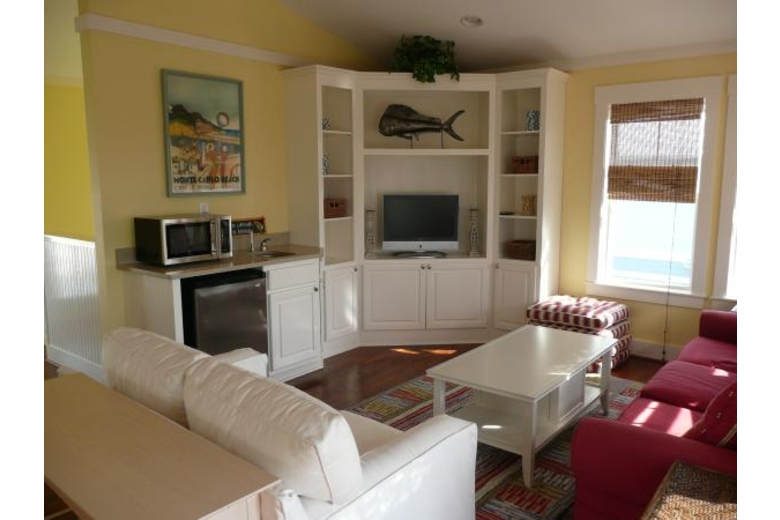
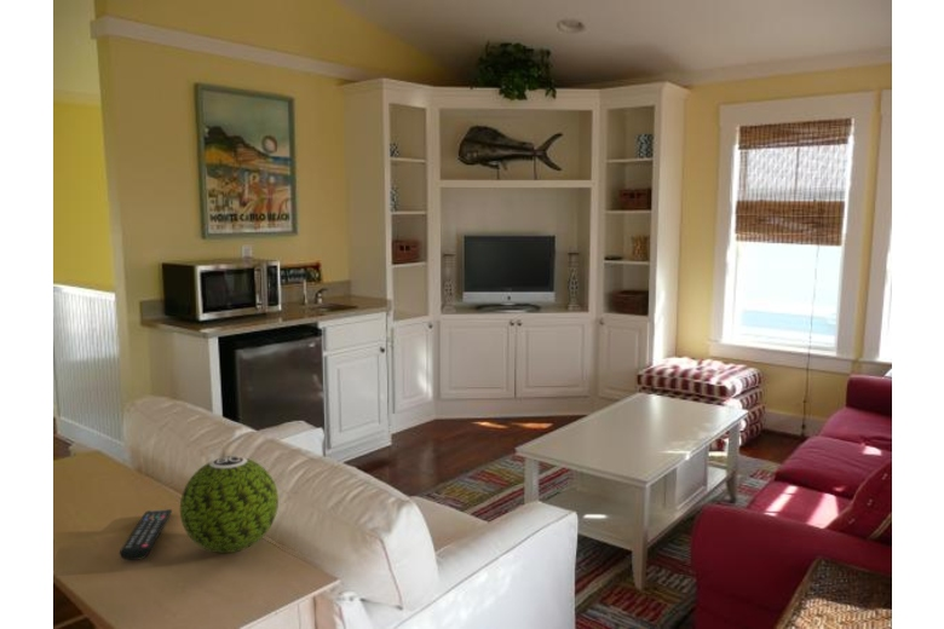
+ remote control [119,508,173,561]
+ decorative ball [179,455,280,554]
